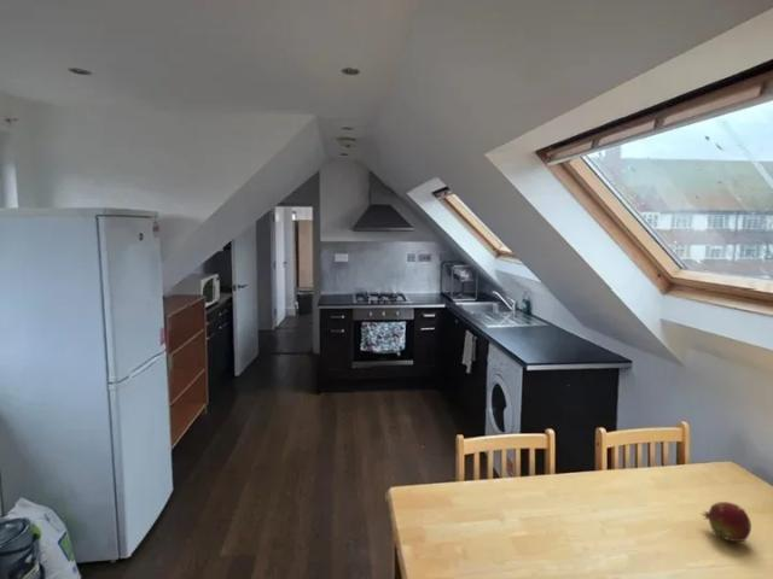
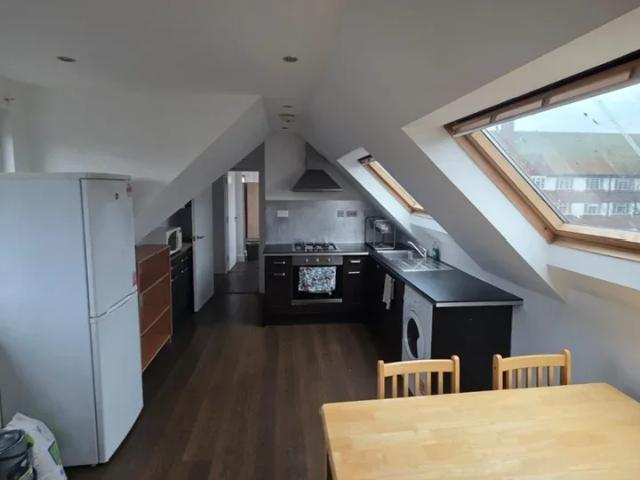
- fruit [701,501,752,543]
